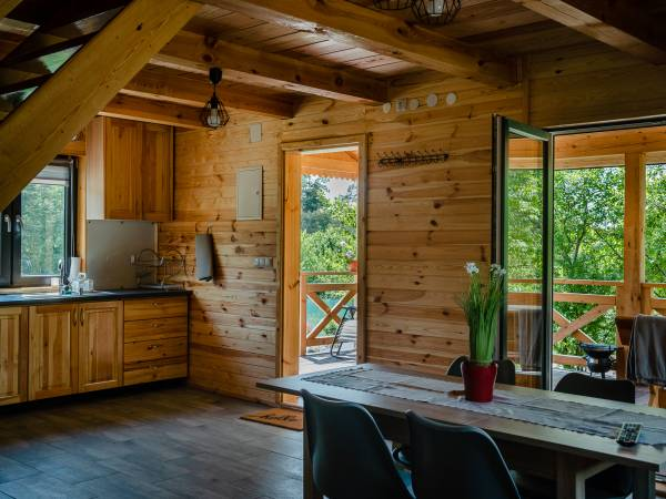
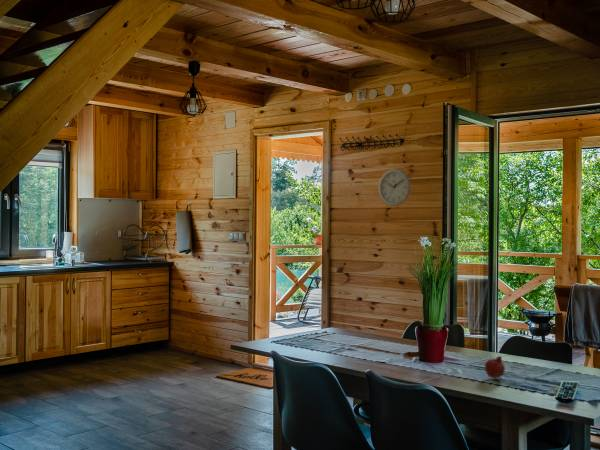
+ fruit [483,355,506,379]
+ wall clock [378,168,412,207]
